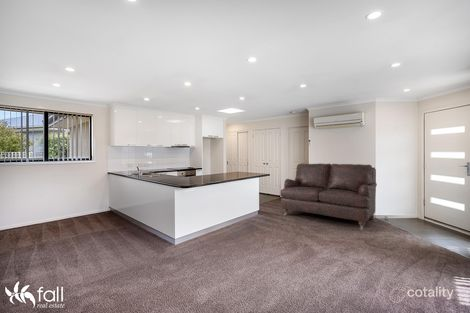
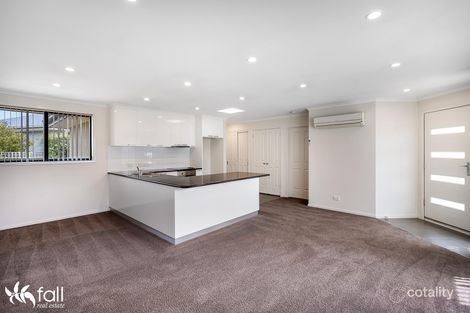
- sofa [280,162,378,231]
